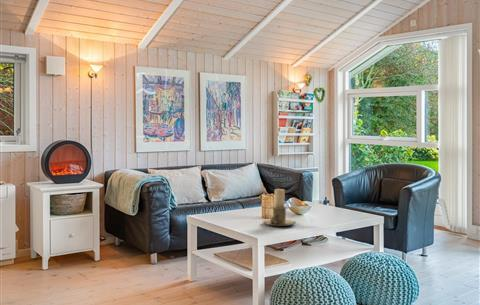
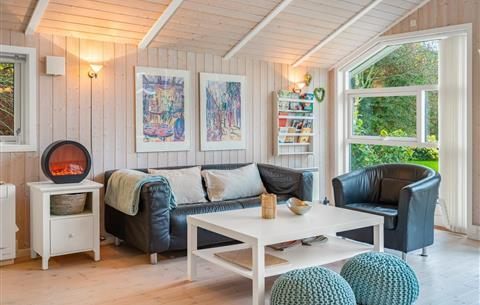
- candle holder [262,188,297,227]
